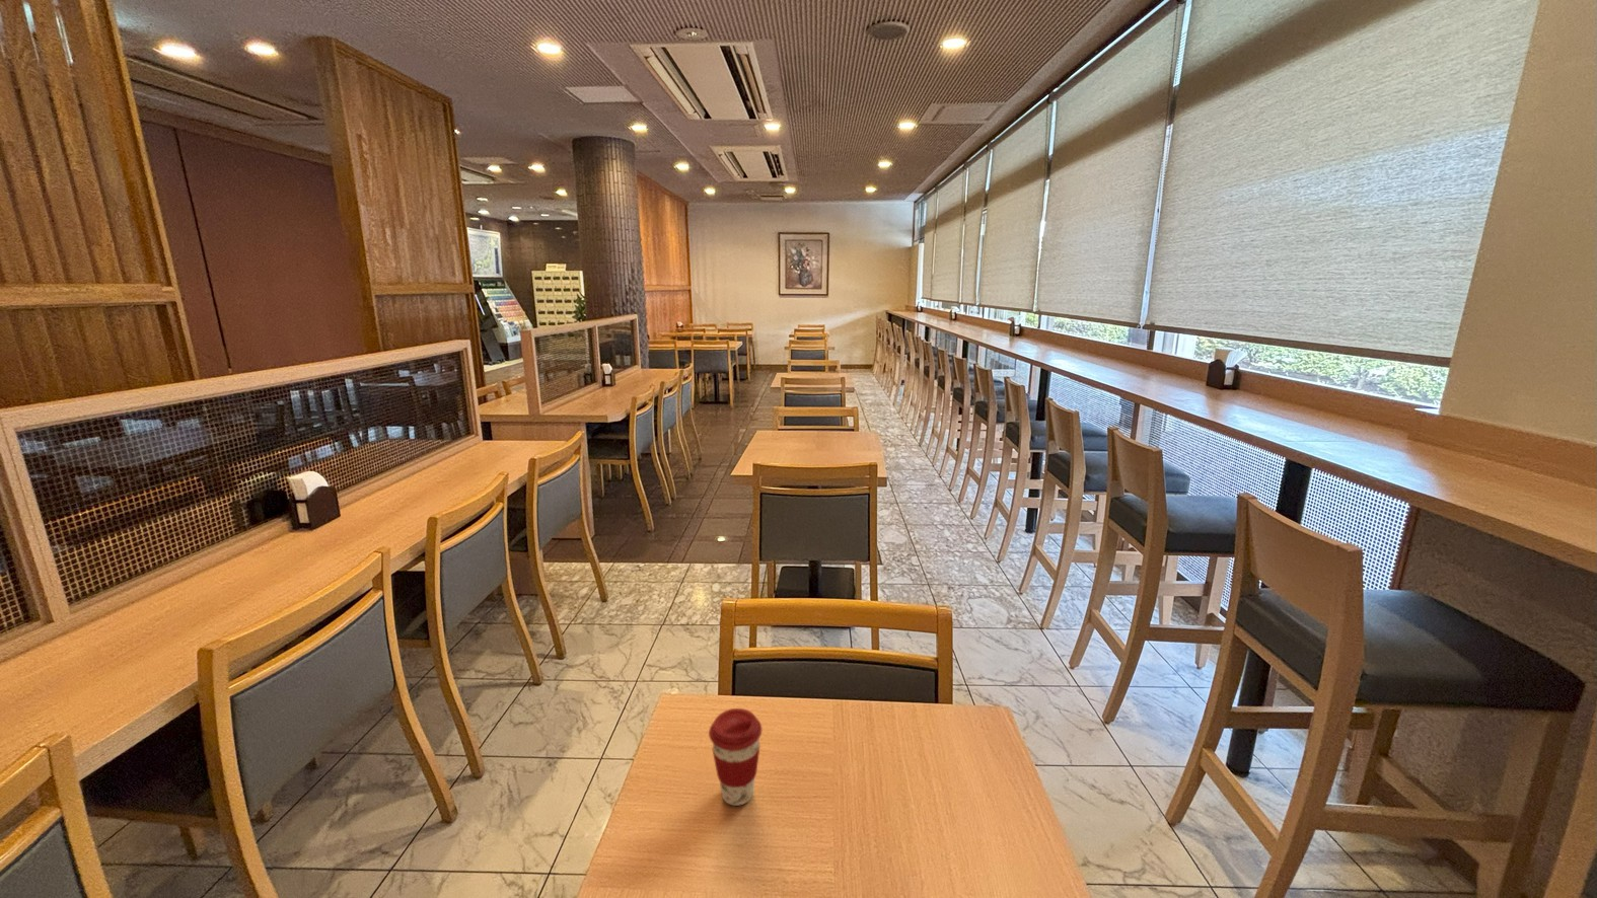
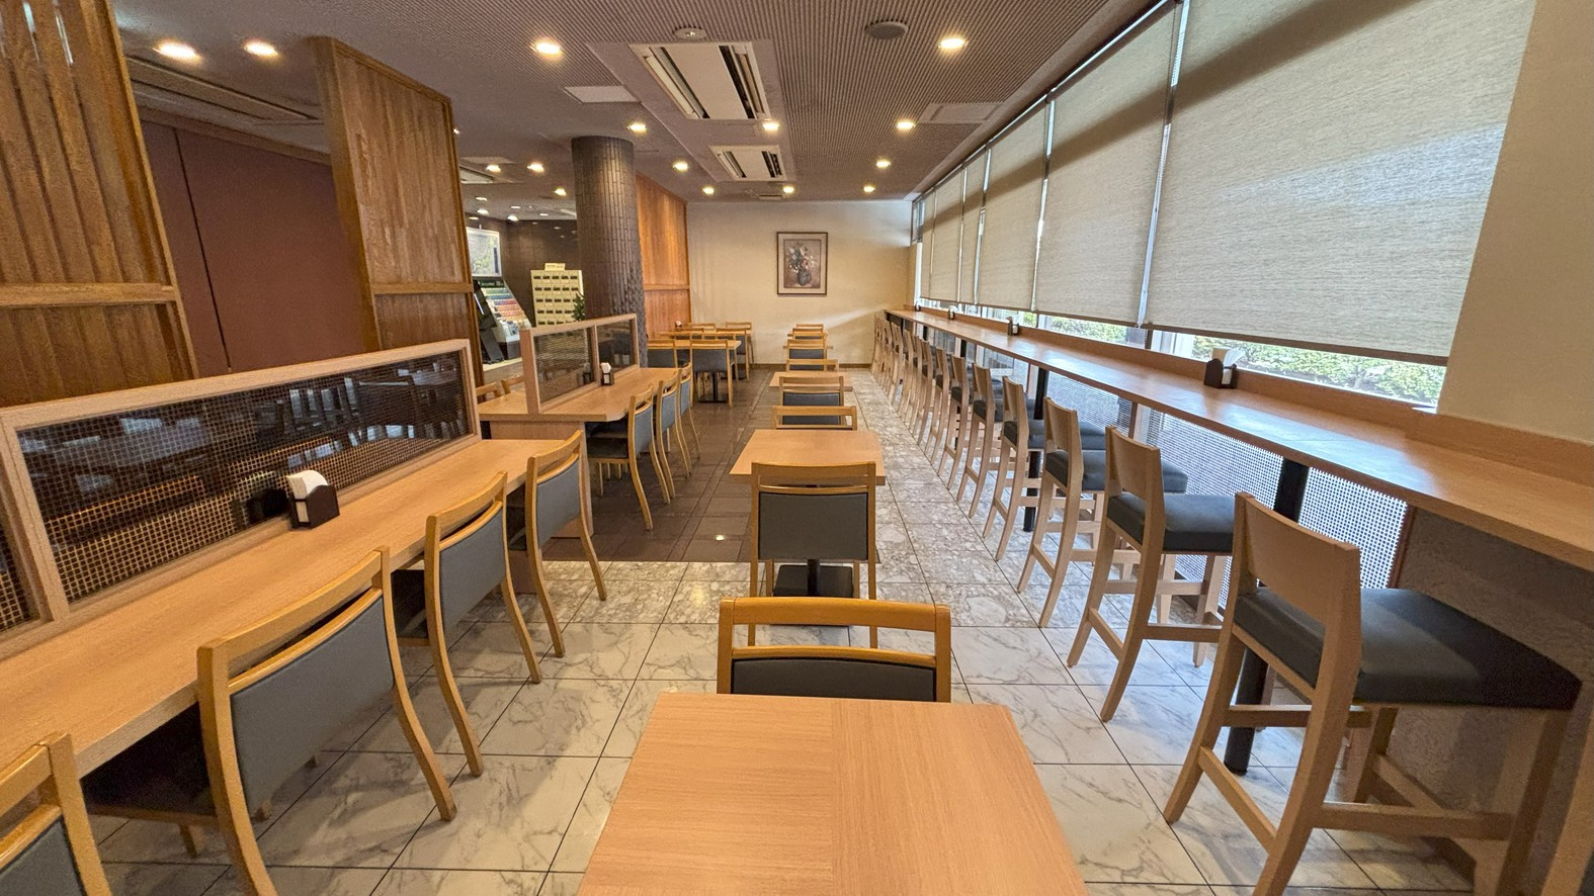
- coffee cup [707,707,763,807]
